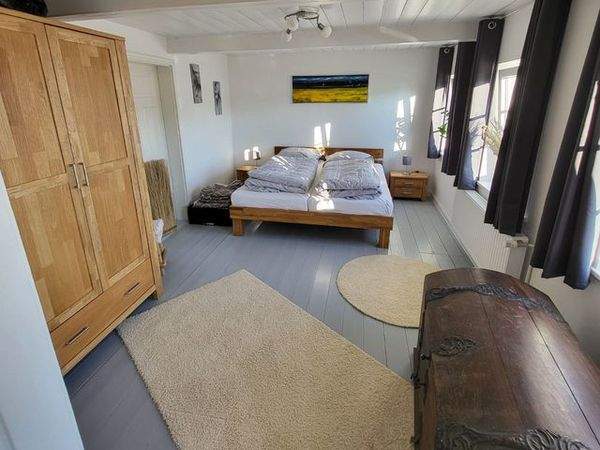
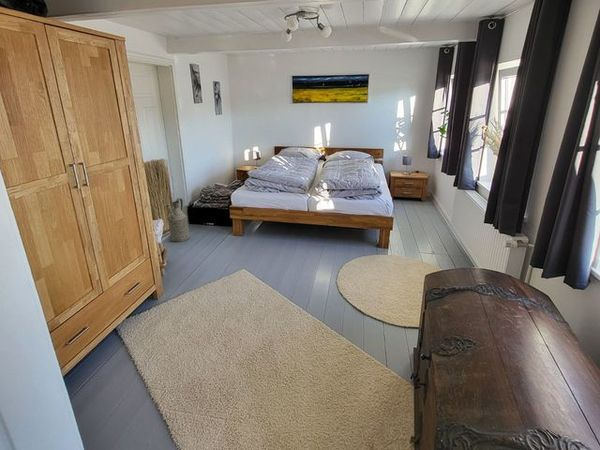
+ watering can [165,197,190,243]
